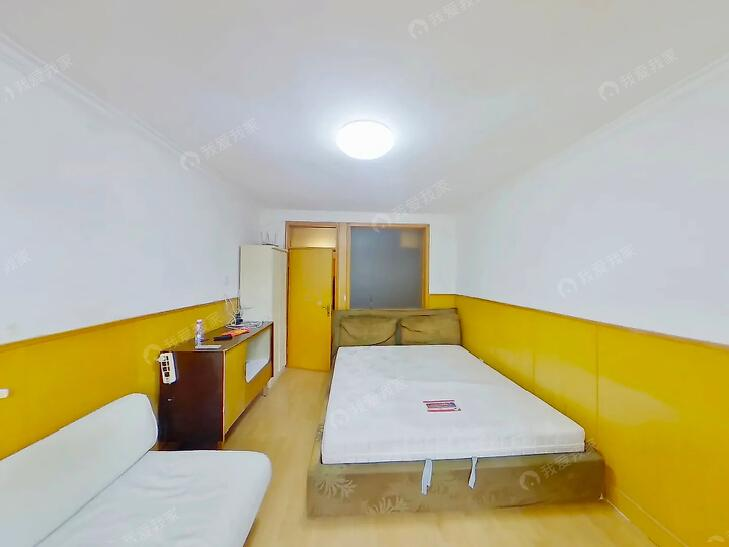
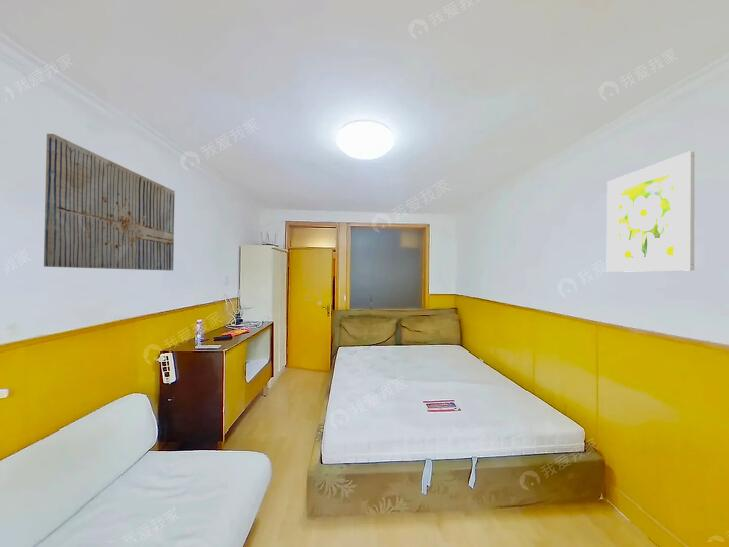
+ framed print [606,150,695,273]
+ wall art [43,133,176,272]
